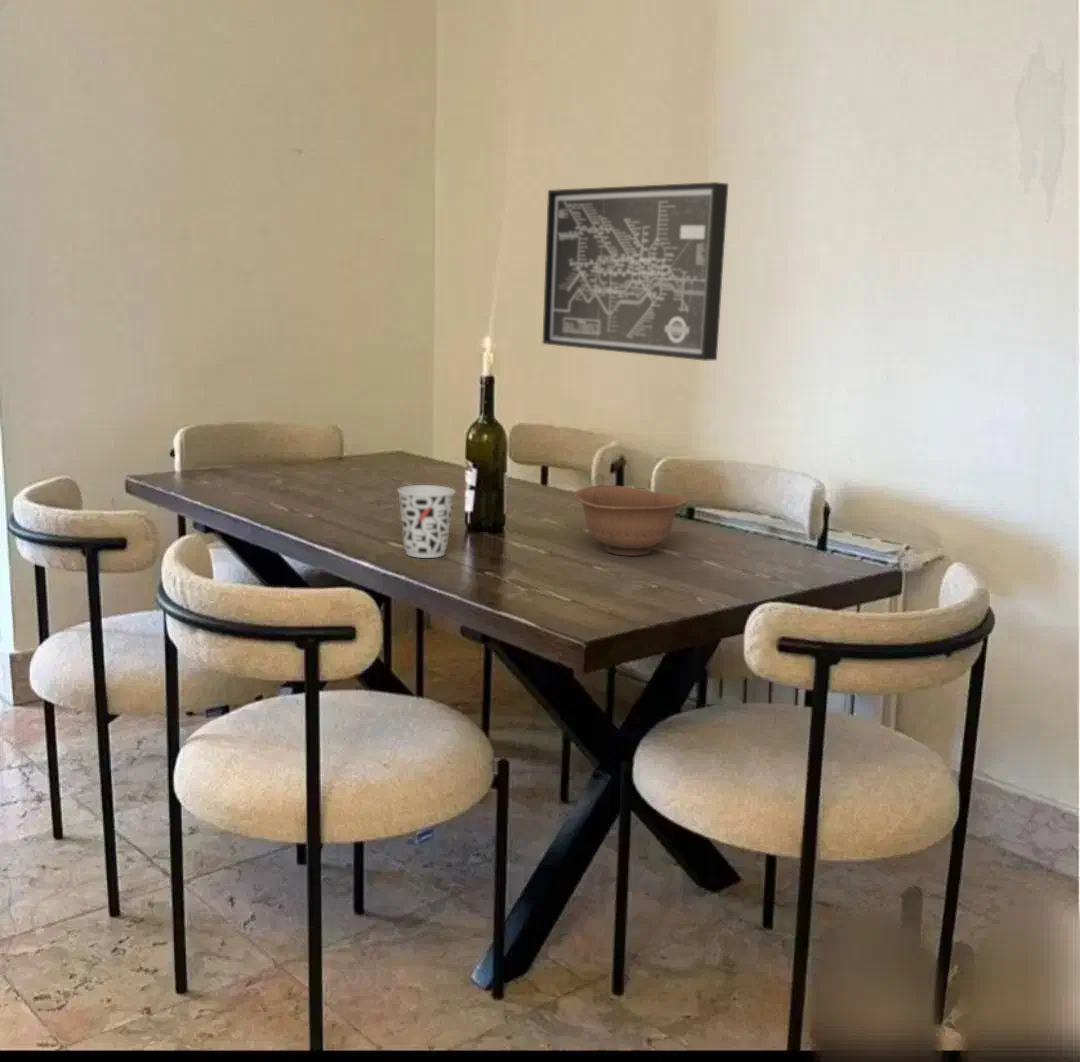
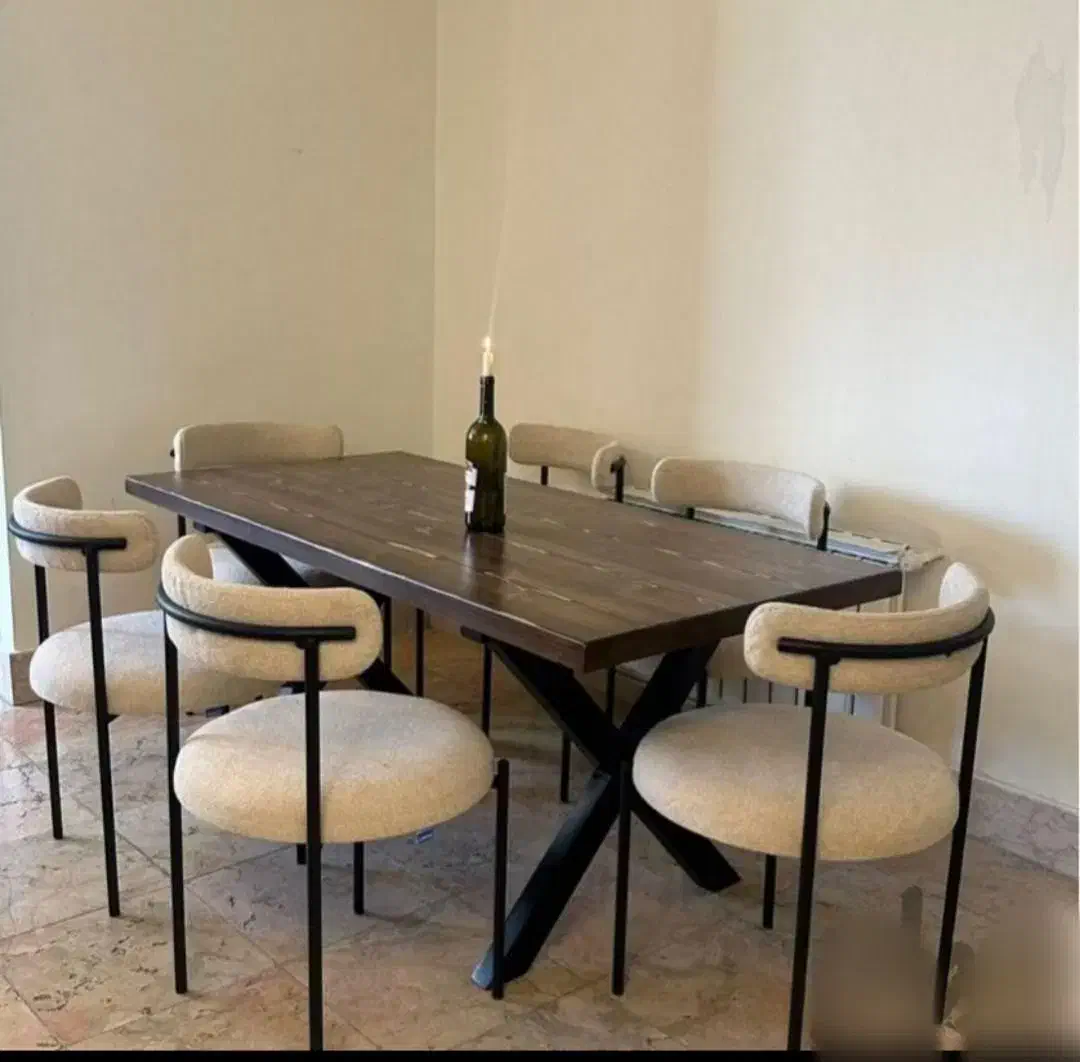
- wall art [542,181,729,362]
- cup [396,484,457,559]
- bowl [572,484,688,557]
